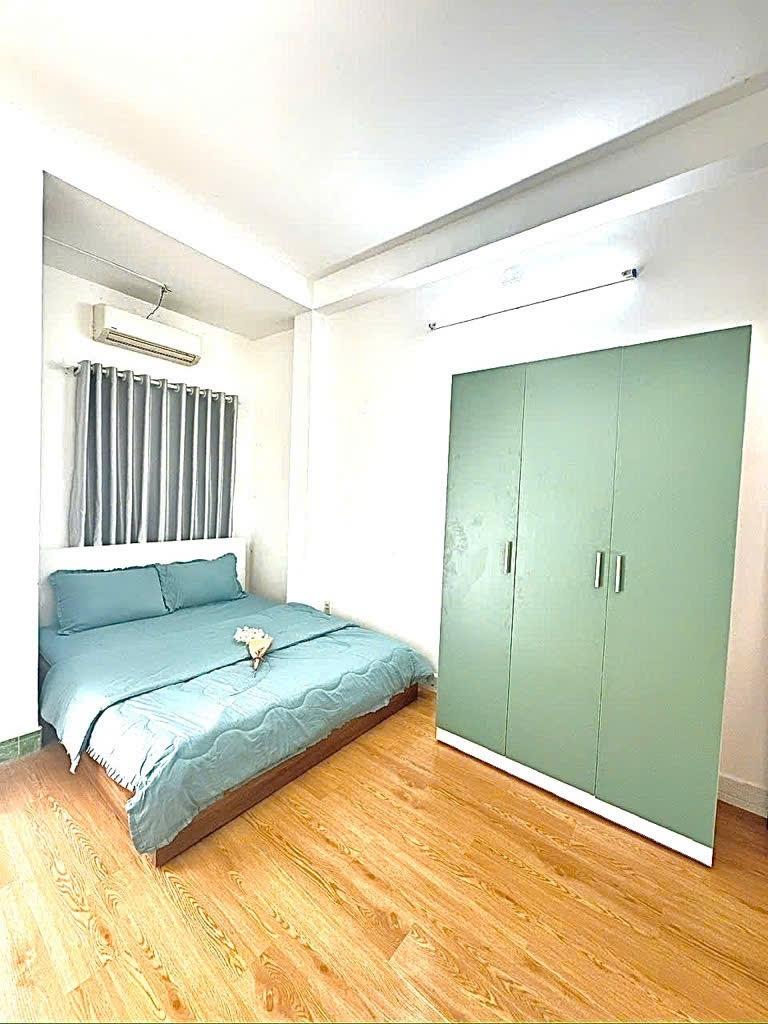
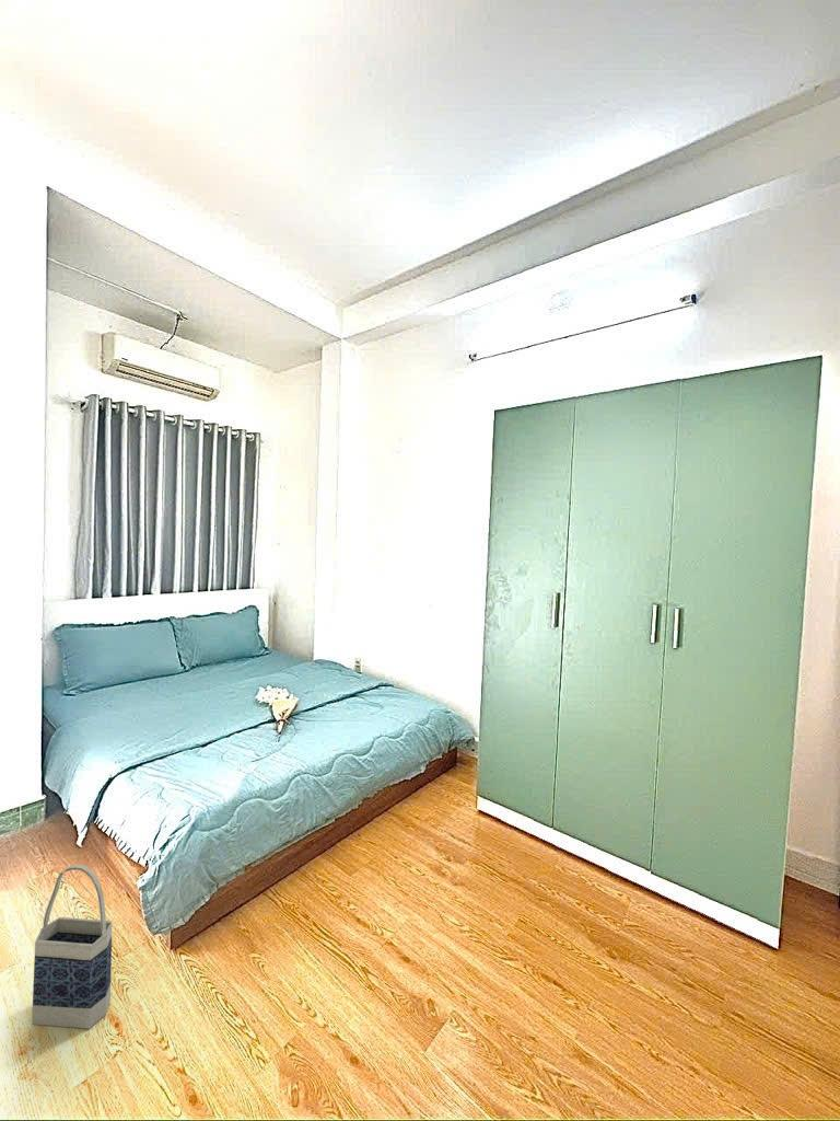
+ bag [31,864,113,1030]
